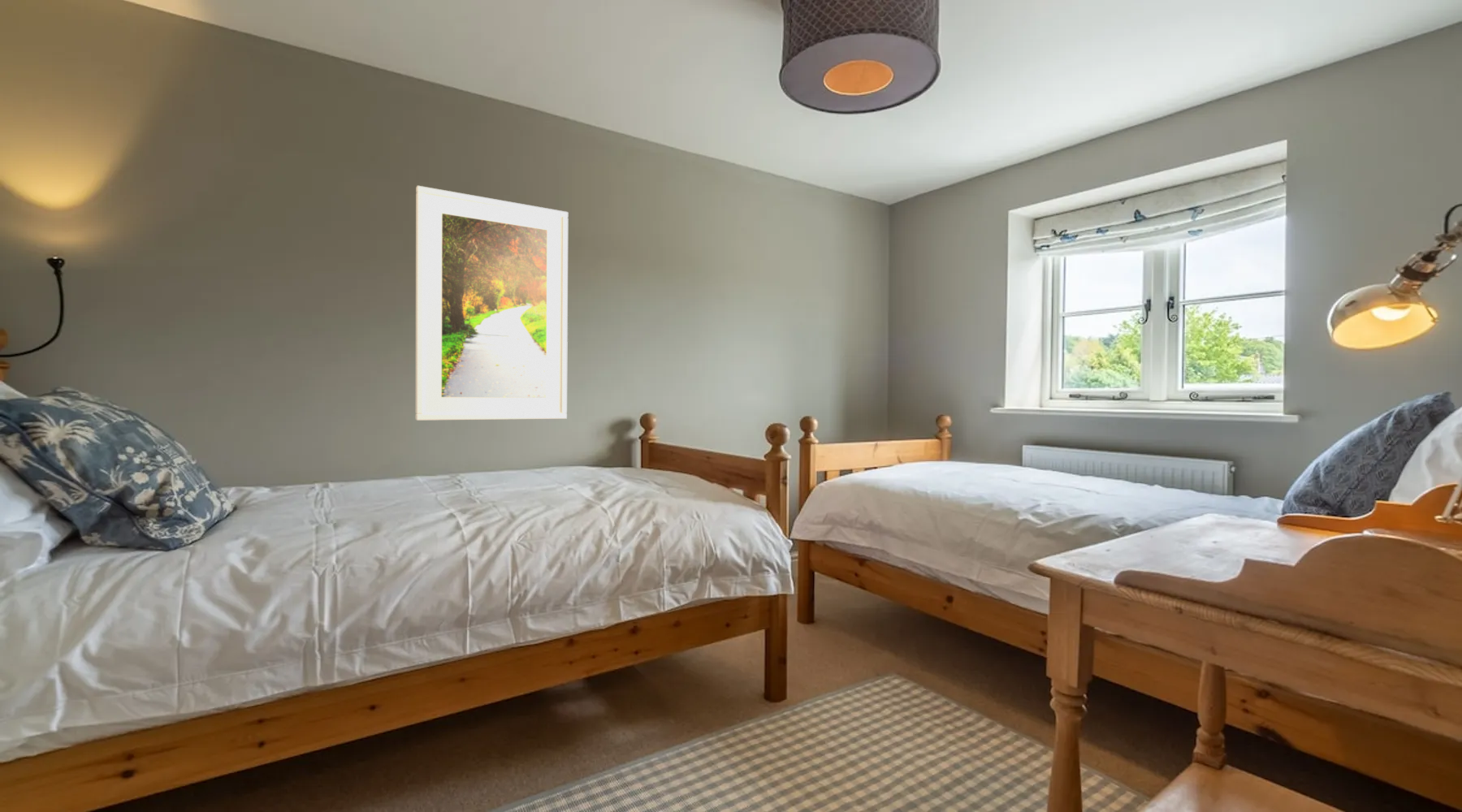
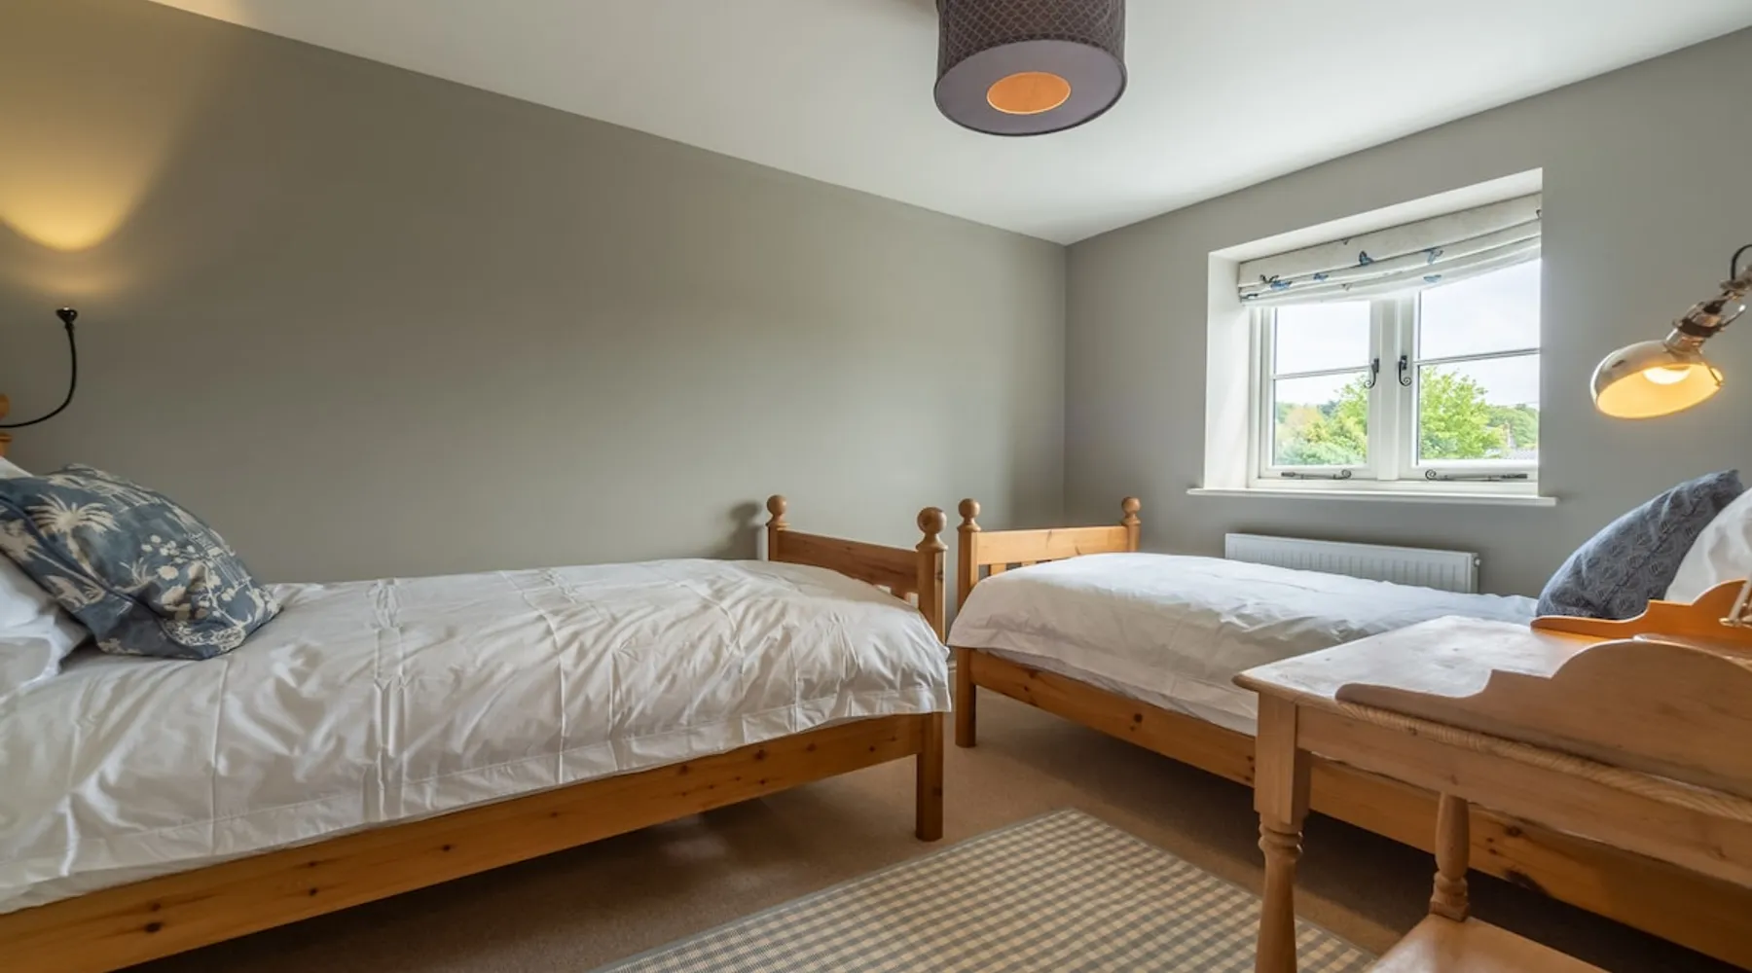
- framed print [415,185,569,421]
